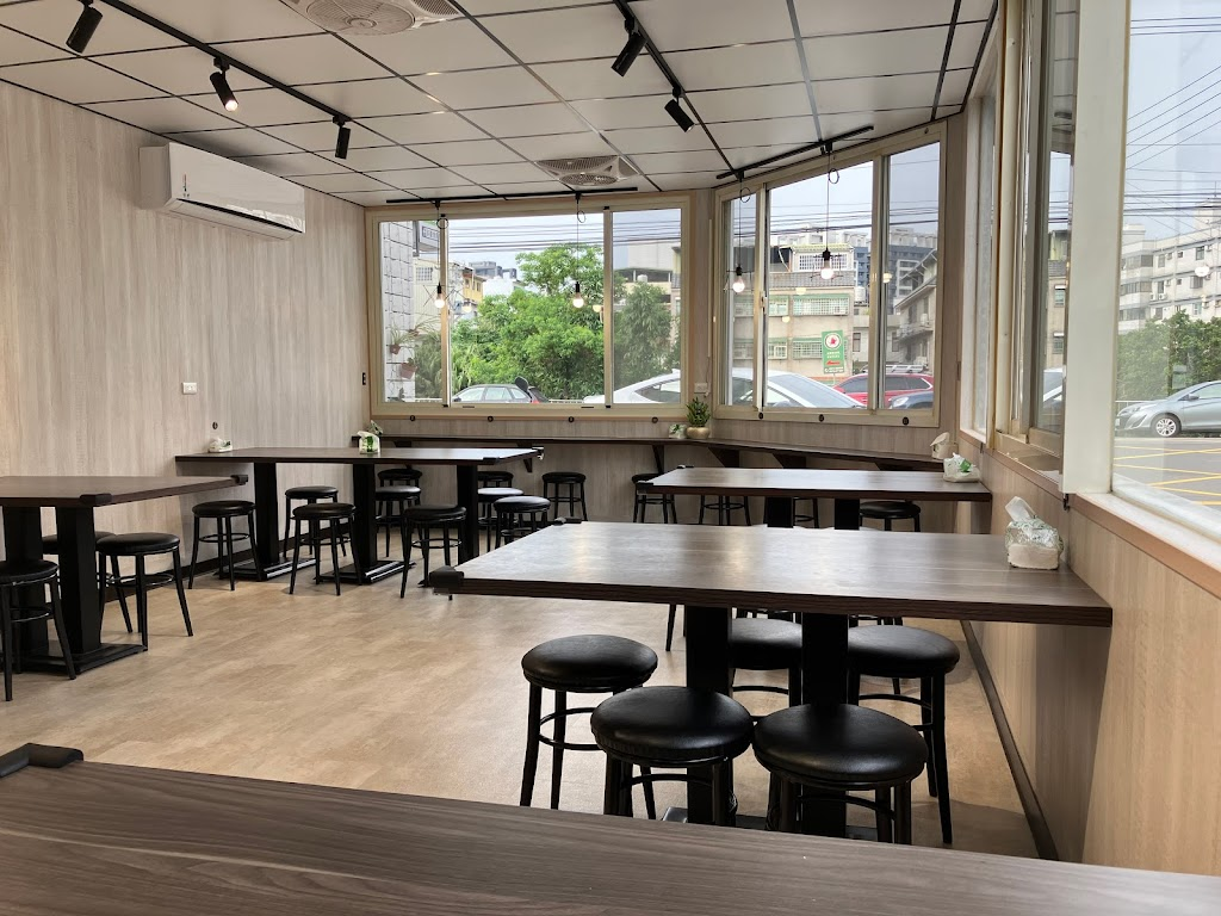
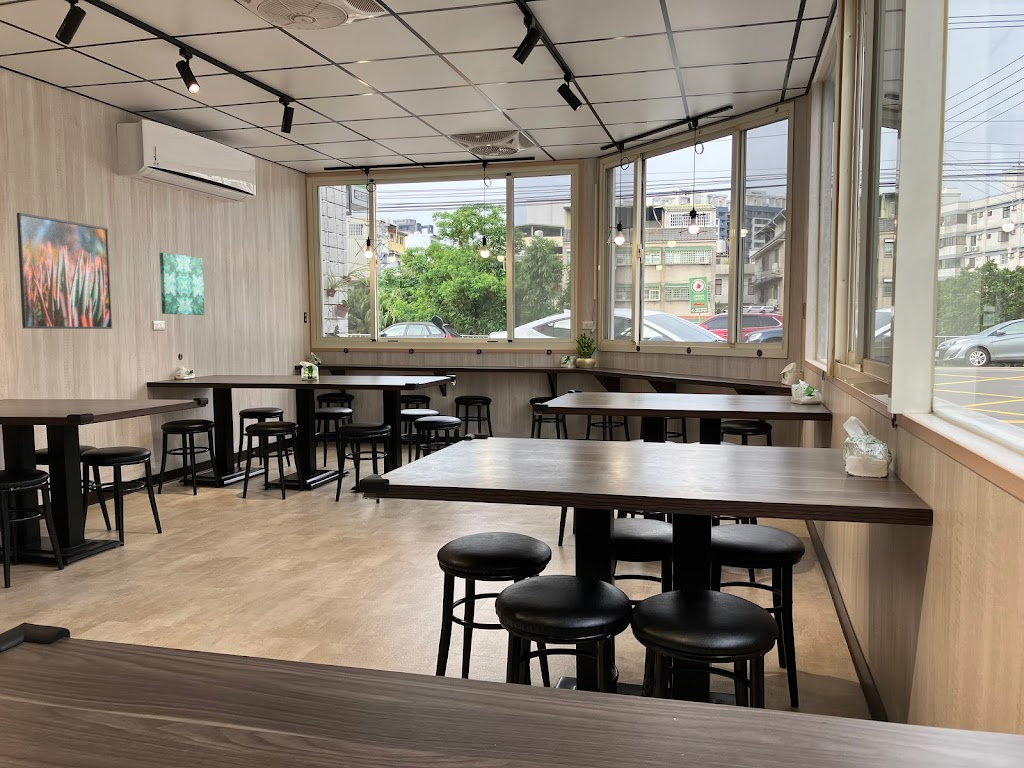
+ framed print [16,212,113,330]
+ wall art [159,252,205,316]
